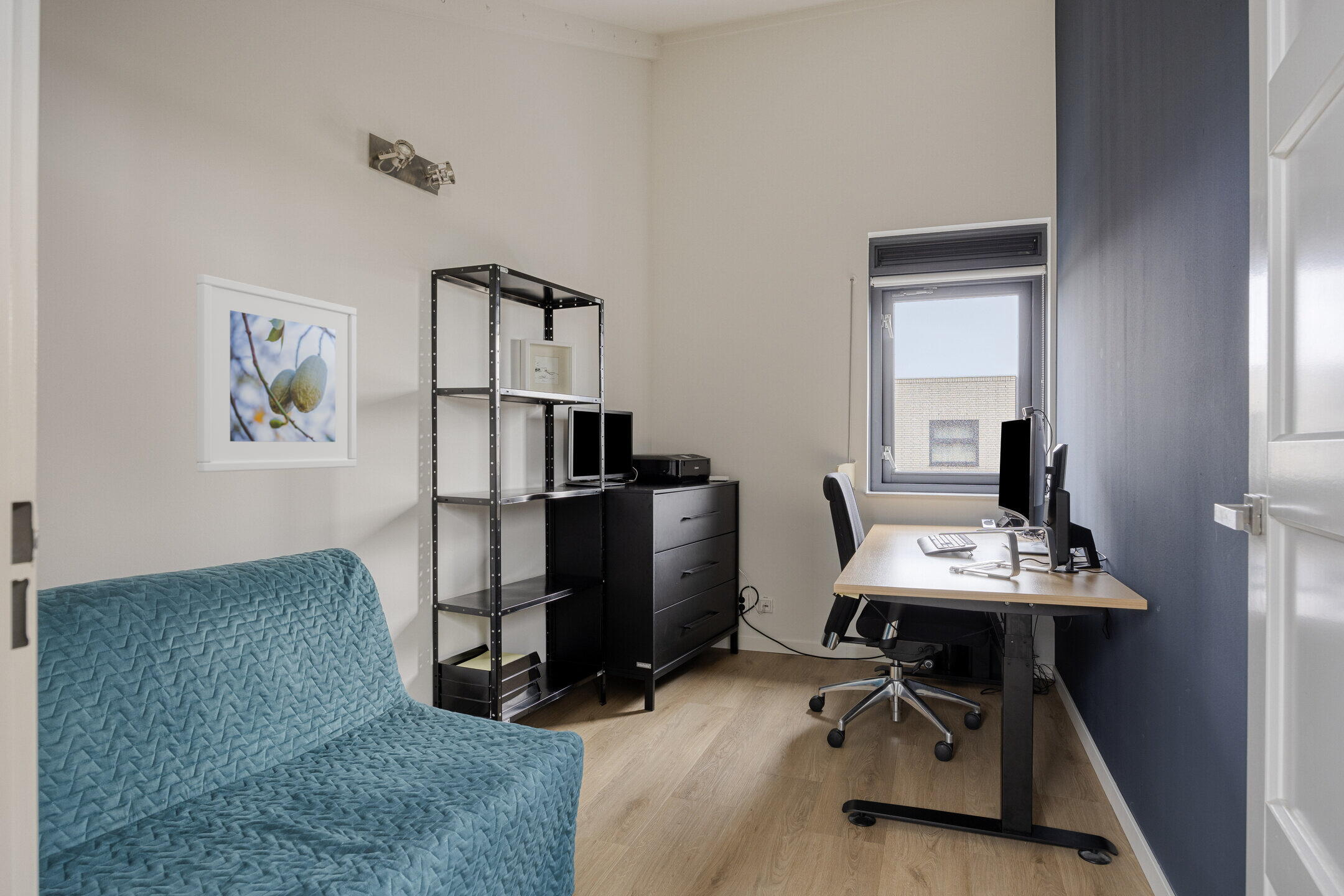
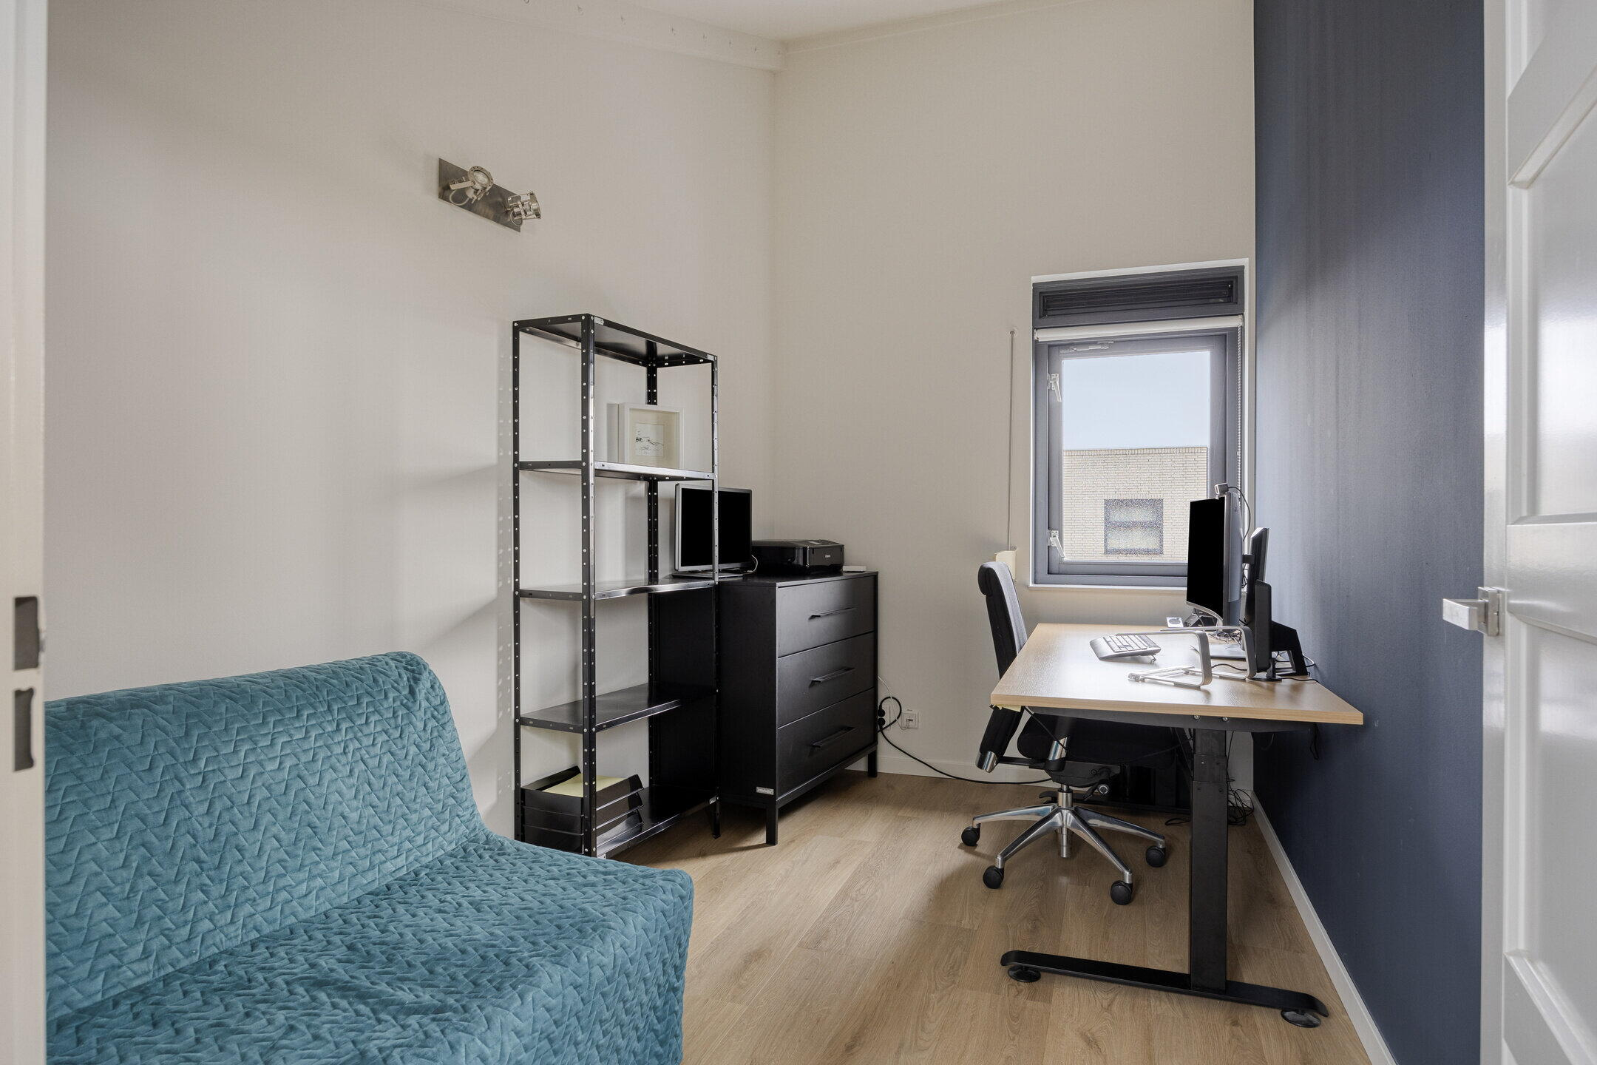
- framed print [196,273,357,473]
